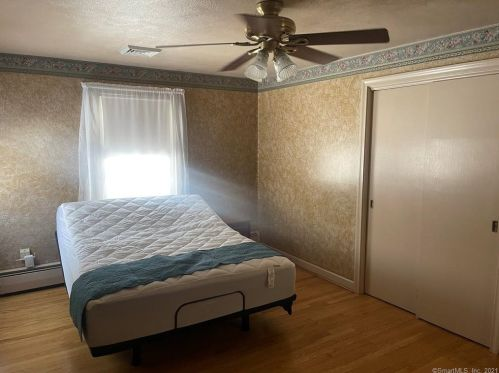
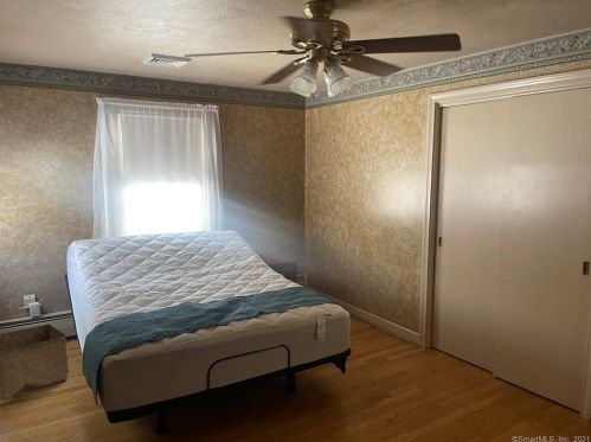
+ storage bin [0,322,70,402]
